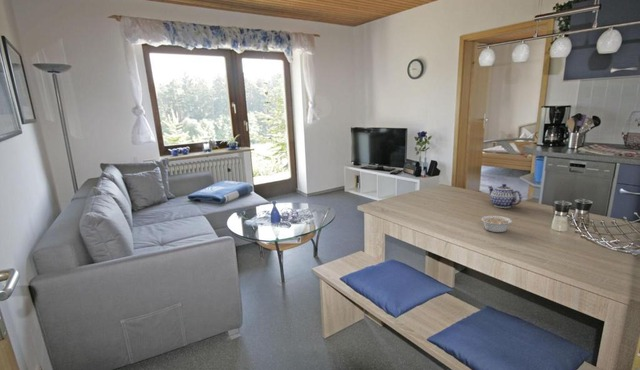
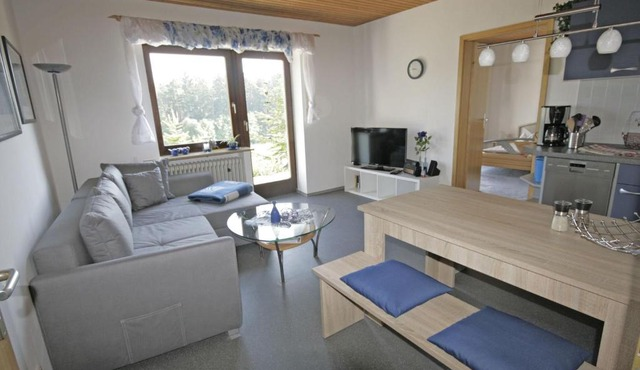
- teapot [487,183,523,209]
- legume [480,215,518,233]
